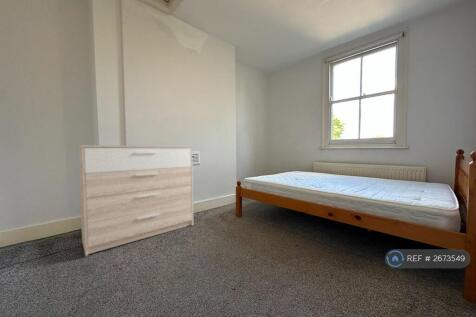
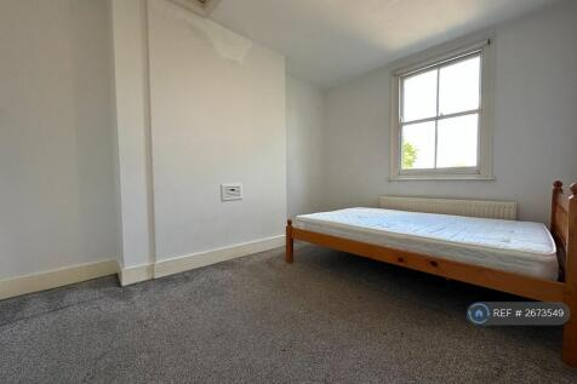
- sideboard [77,144,195,257]
